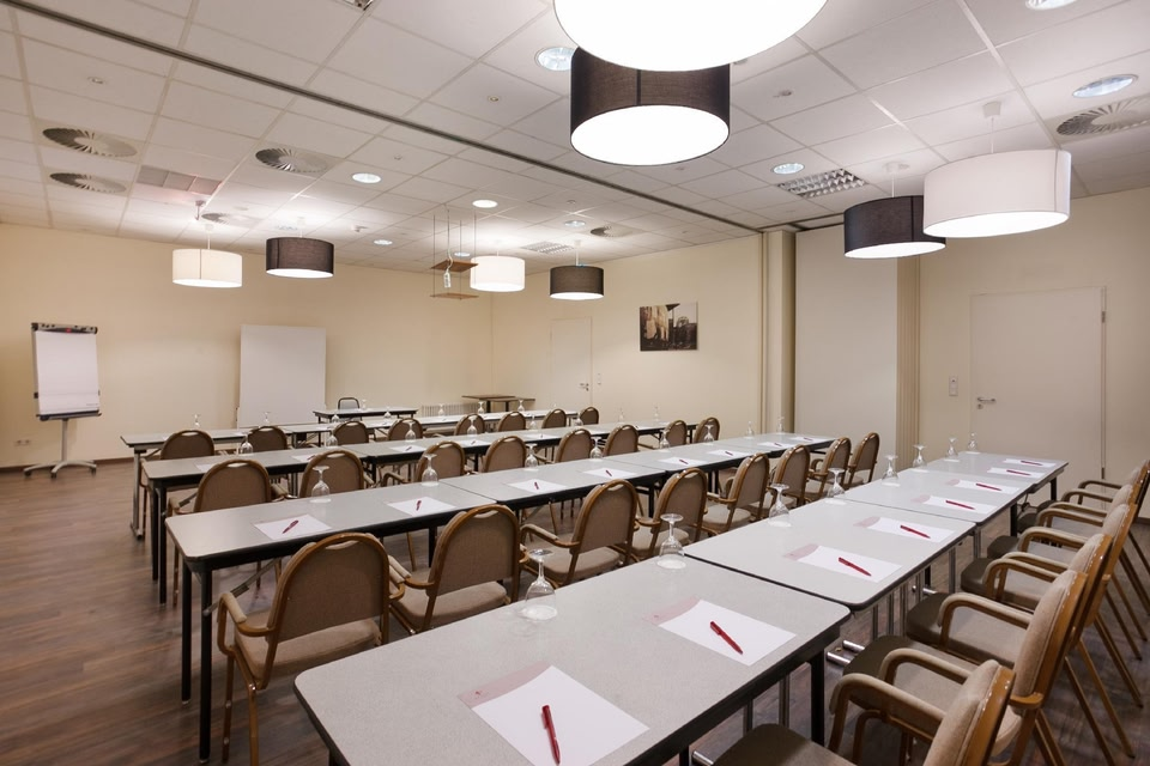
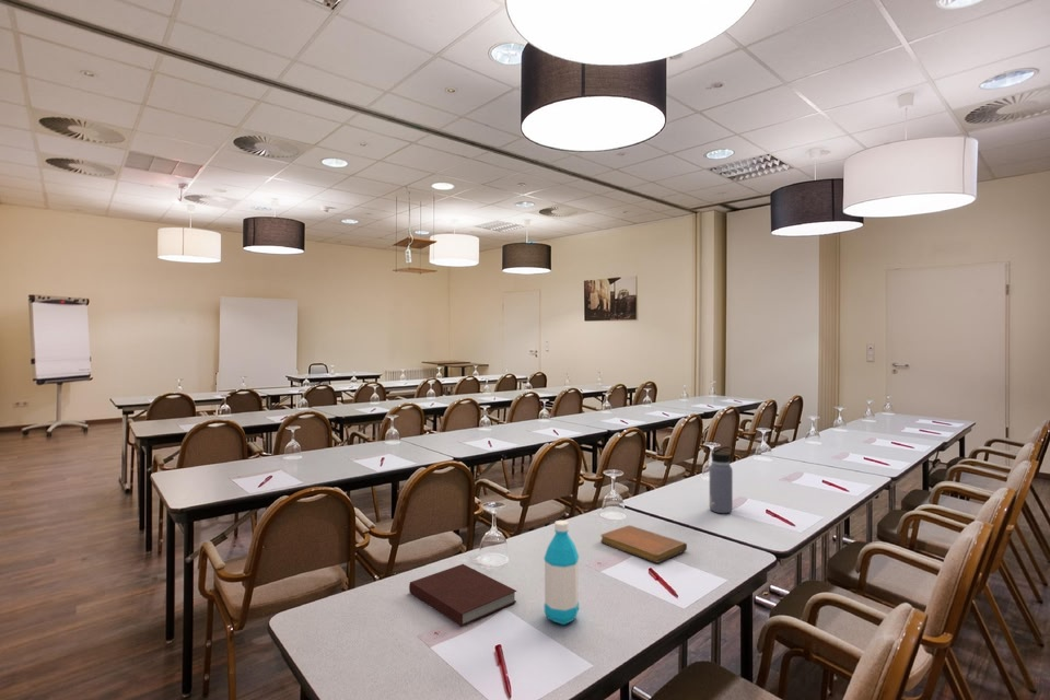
+ notebook [408,563,517,627]
+ notebook [599,524,688,564]
+ water bottle [709,445,735,514]
+ water bottle [542,520,580,626]
